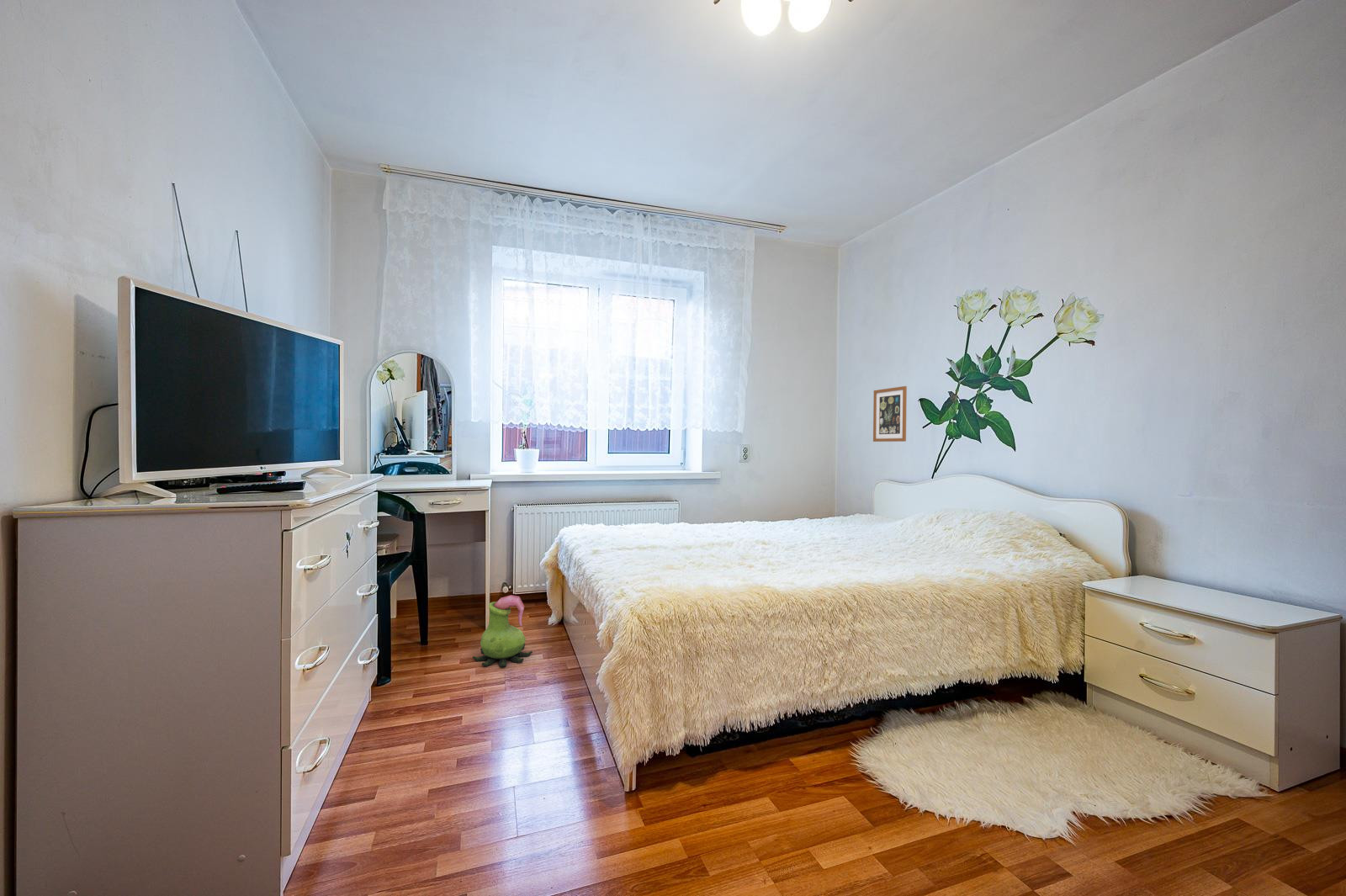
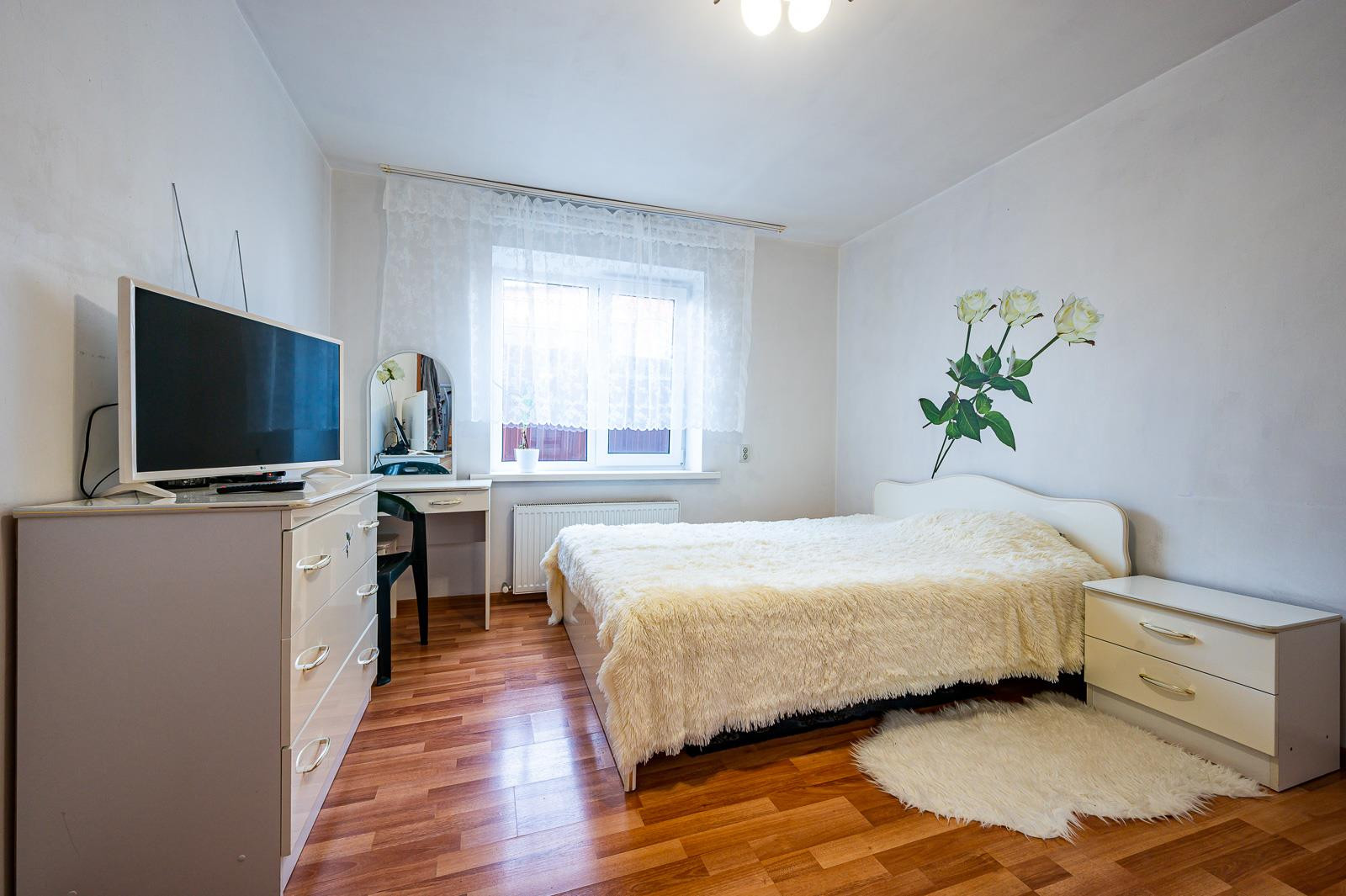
- wall art [872,385,908,443]
- decorative plant [472,595,533,668]
